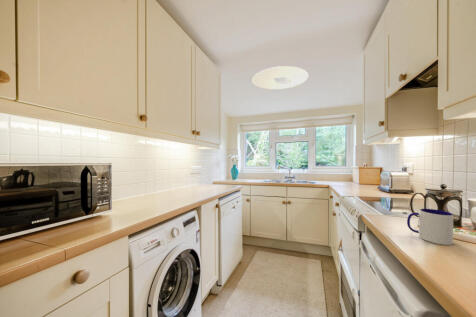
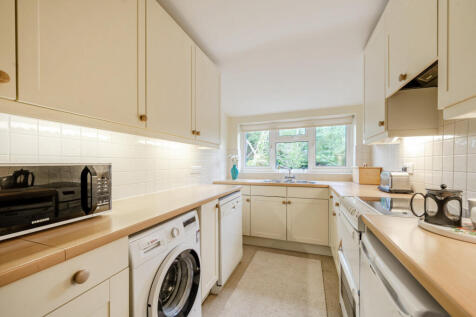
- ceiling light [251,65,310,90]
- mug [406,208,454,246]
